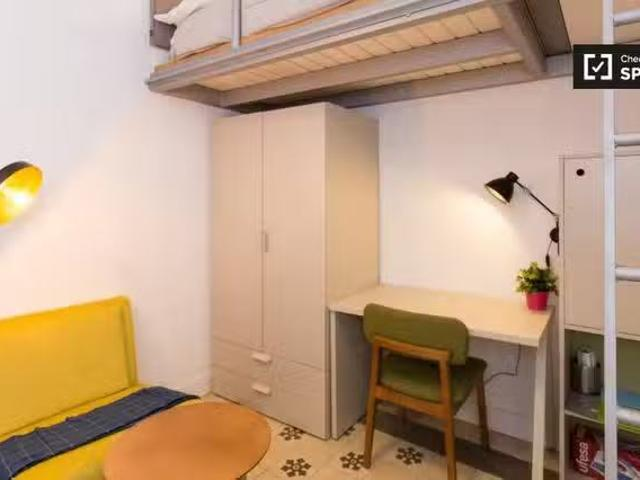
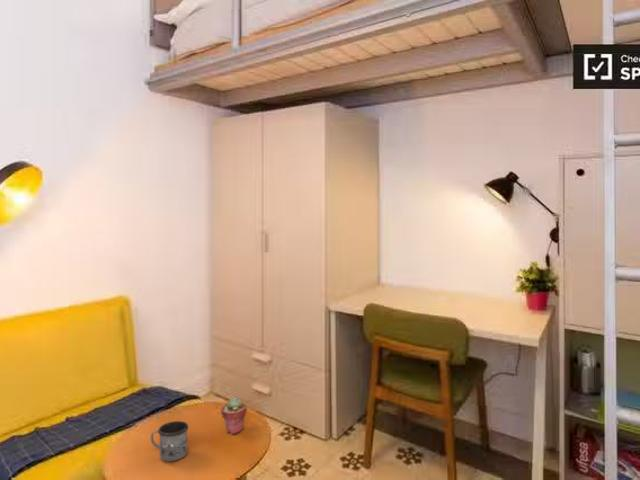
+ potted succulent [220,396,248,435]
+ mug [150,420,189,463]
